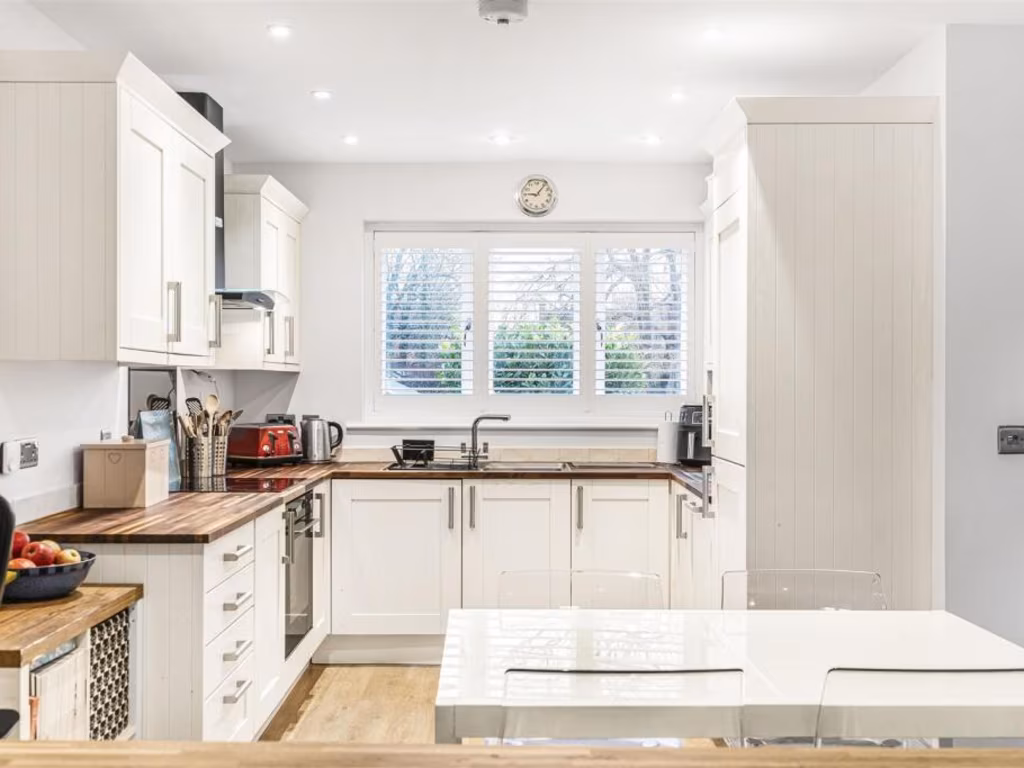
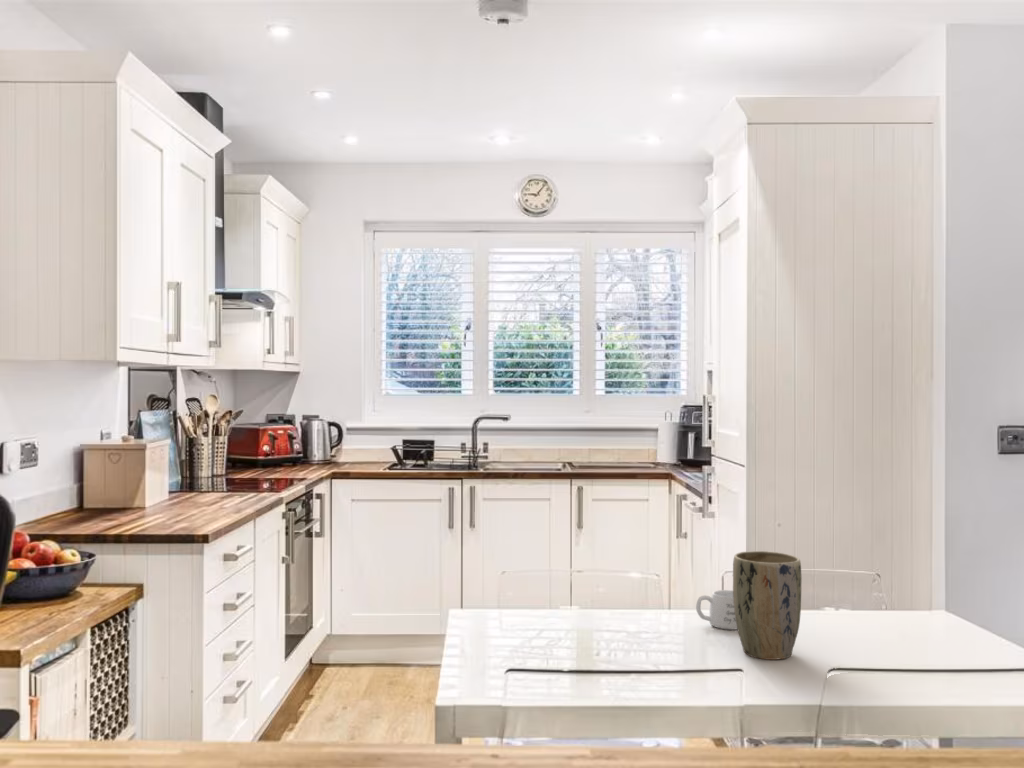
+ mug [695,589,737,631]
+ plant pot [732,550,803,661]
